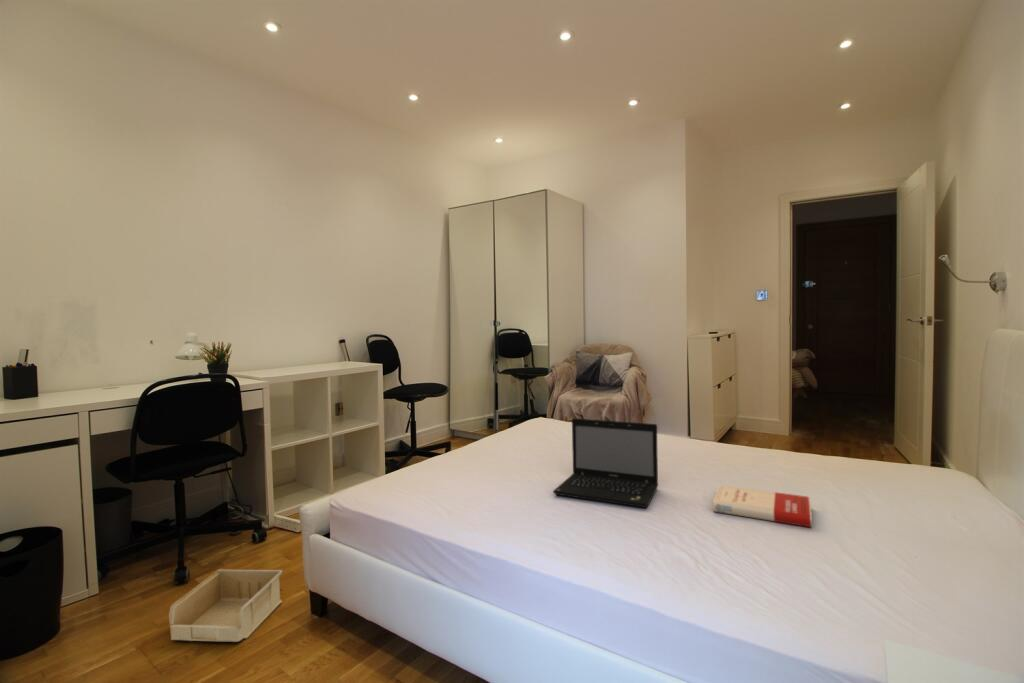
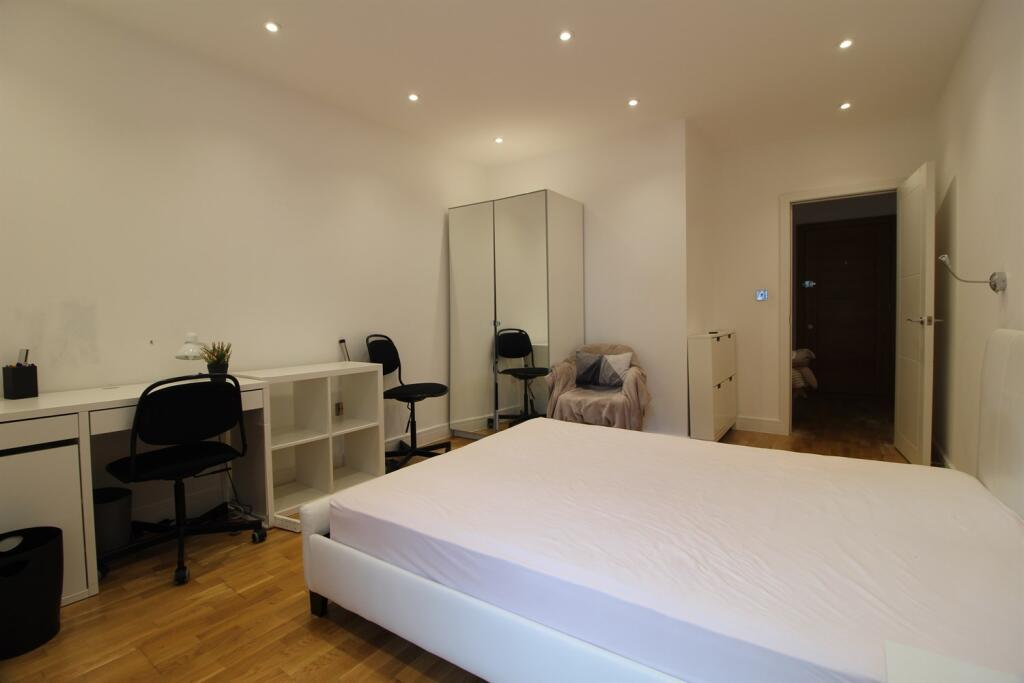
- laptop [552,417,659,509]
- book [712,484,813,528]
- storage bin [168,569,283,643]
